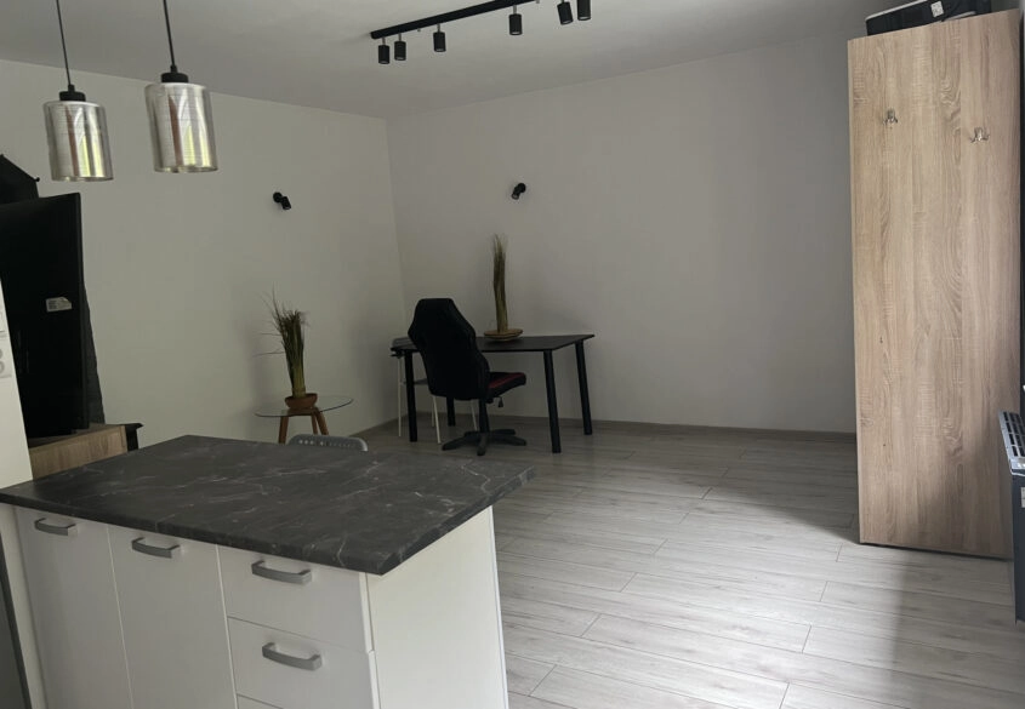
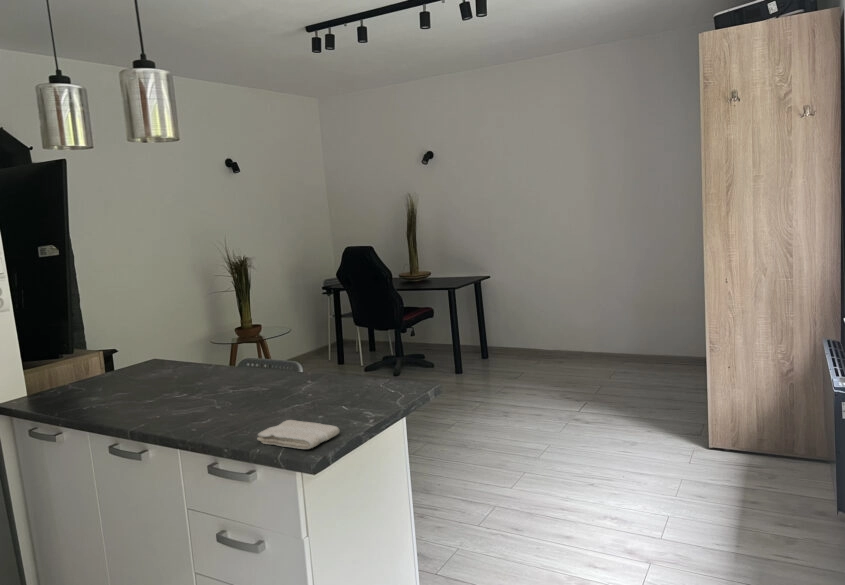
+ washcloth [256,419,341,450]
